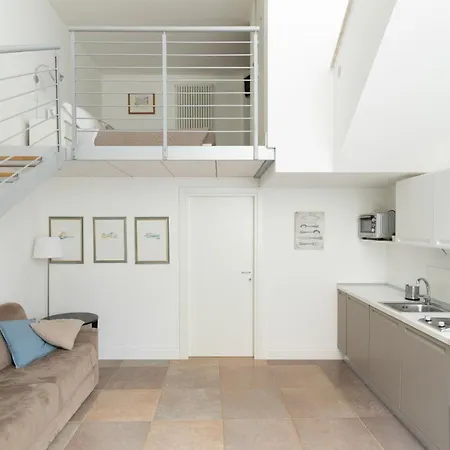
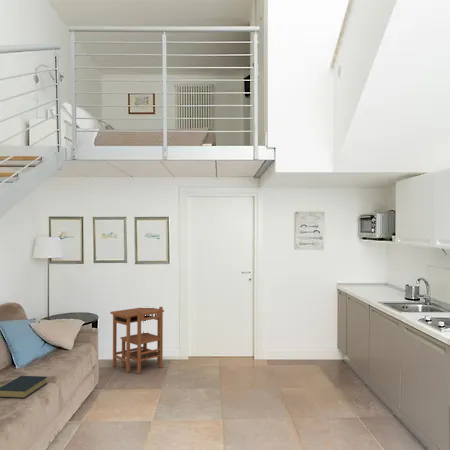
+ hardback book [0,375,48,399]
+ side table [109,306,165,375]
